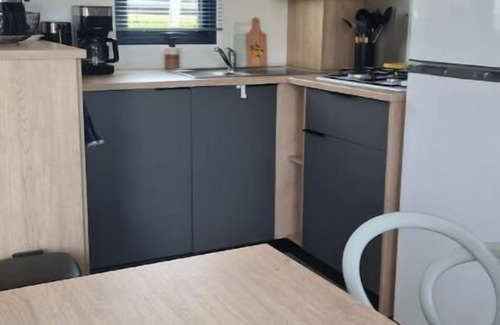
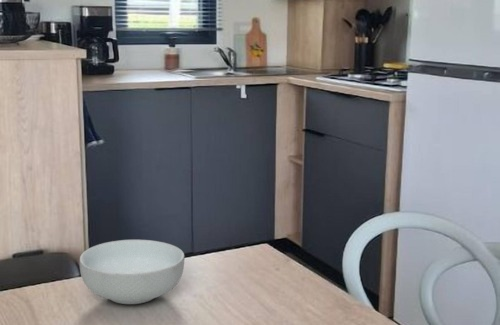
+ cereal bowl [78,239,185,305]
